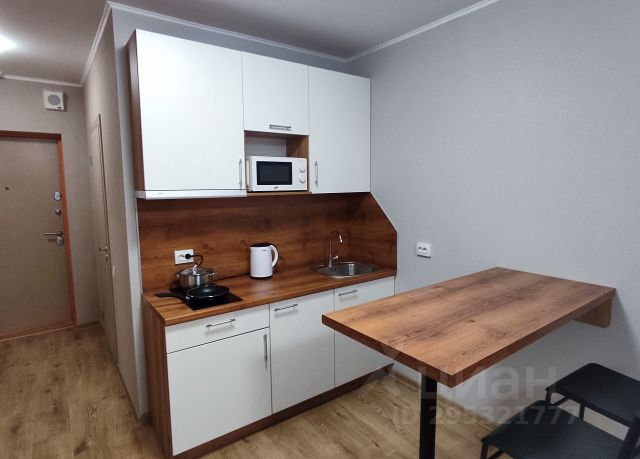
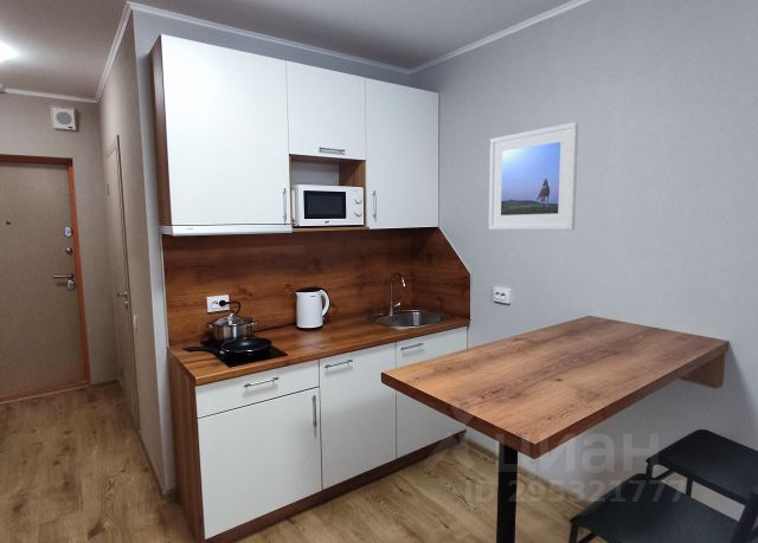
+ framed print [488,121,579,231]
